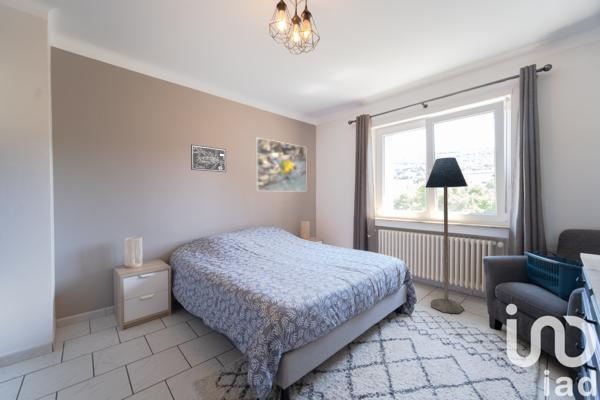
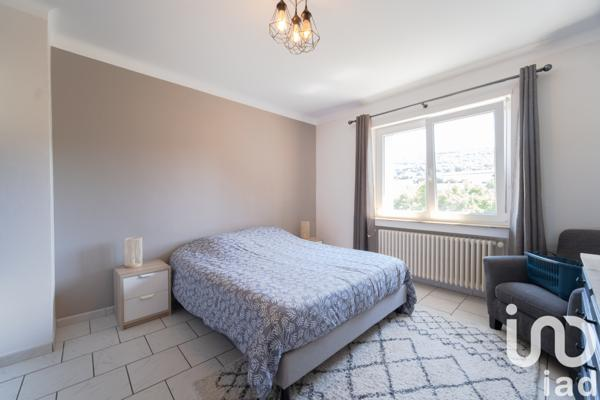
- wall art [190,143,227,173]
- floor lamp [425,156,469,315]
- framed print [255,137,308,193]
